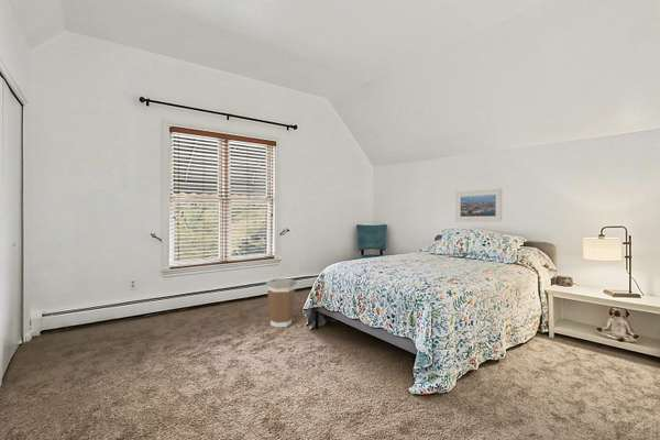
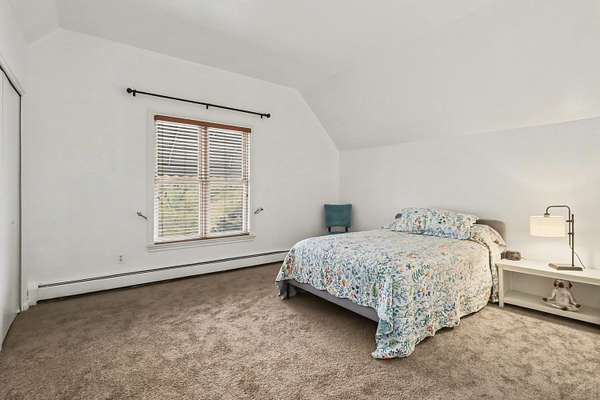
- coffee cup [265,277,298,328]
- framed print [454,188,503,222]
